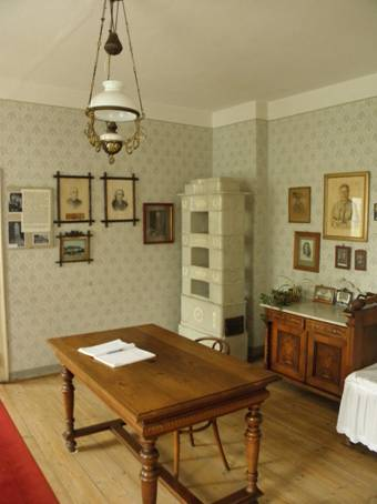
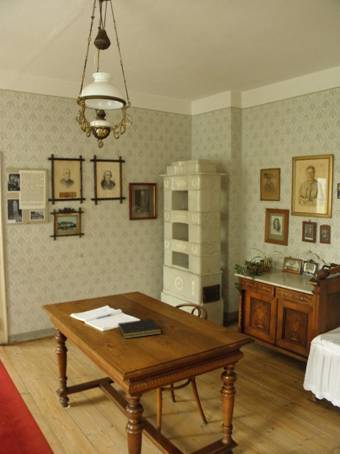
+ notepad [117,318,162,339]
